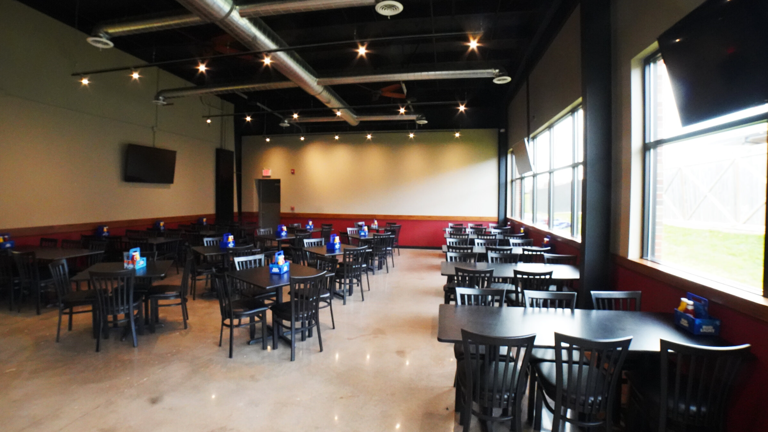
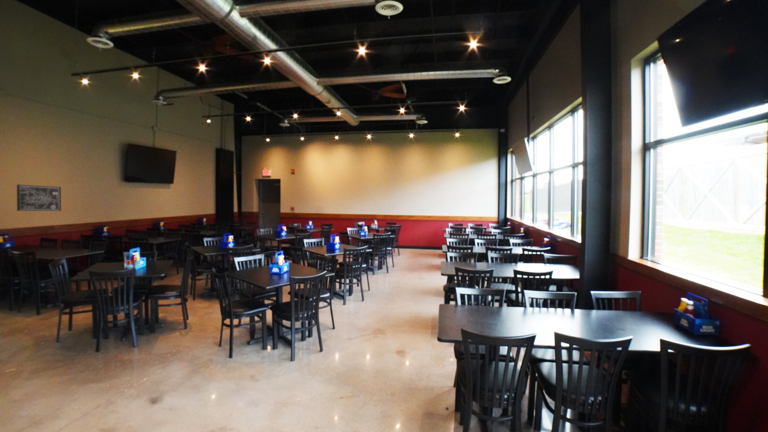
+ wall art [16,184,62,212]
